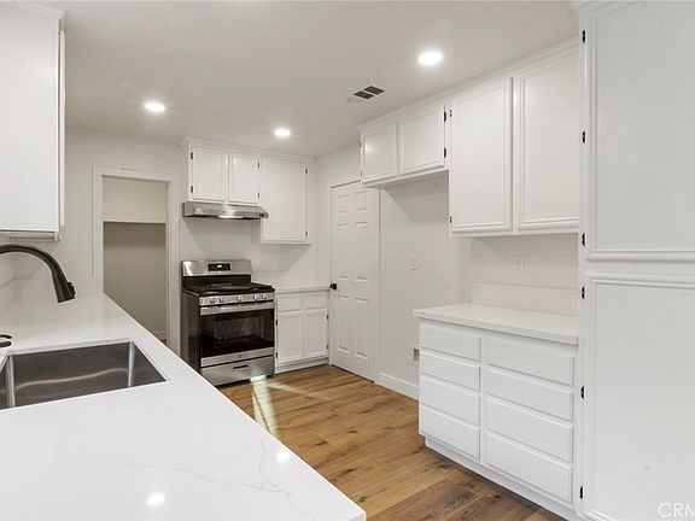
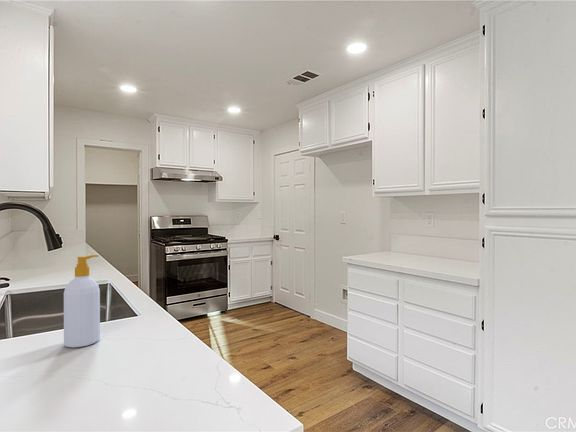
+ soap bottle [63,254,101,348]
